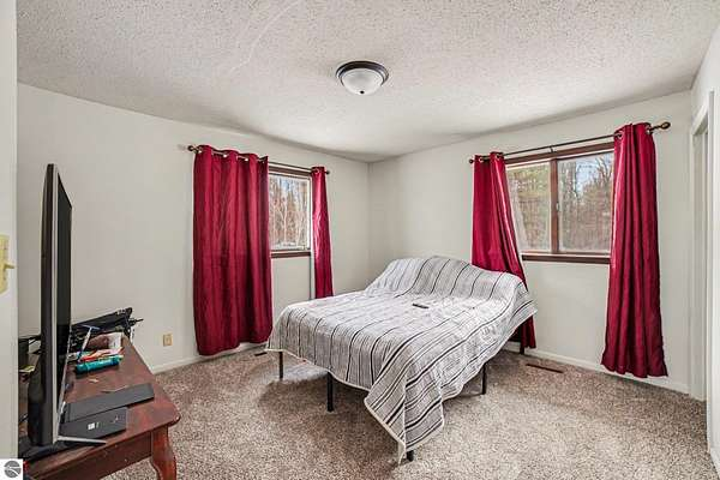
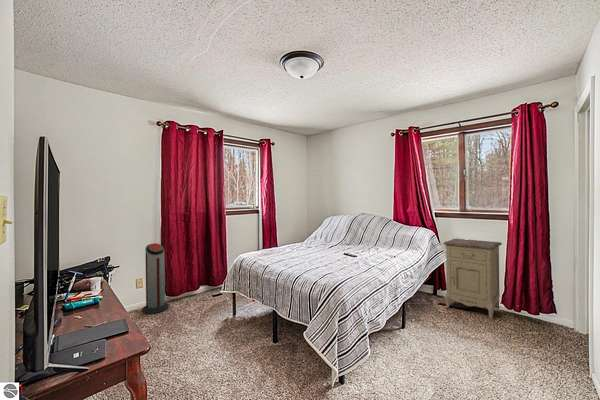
+ air purifier [141,242,170,315]
+ nightstand [442,238,503,320]
